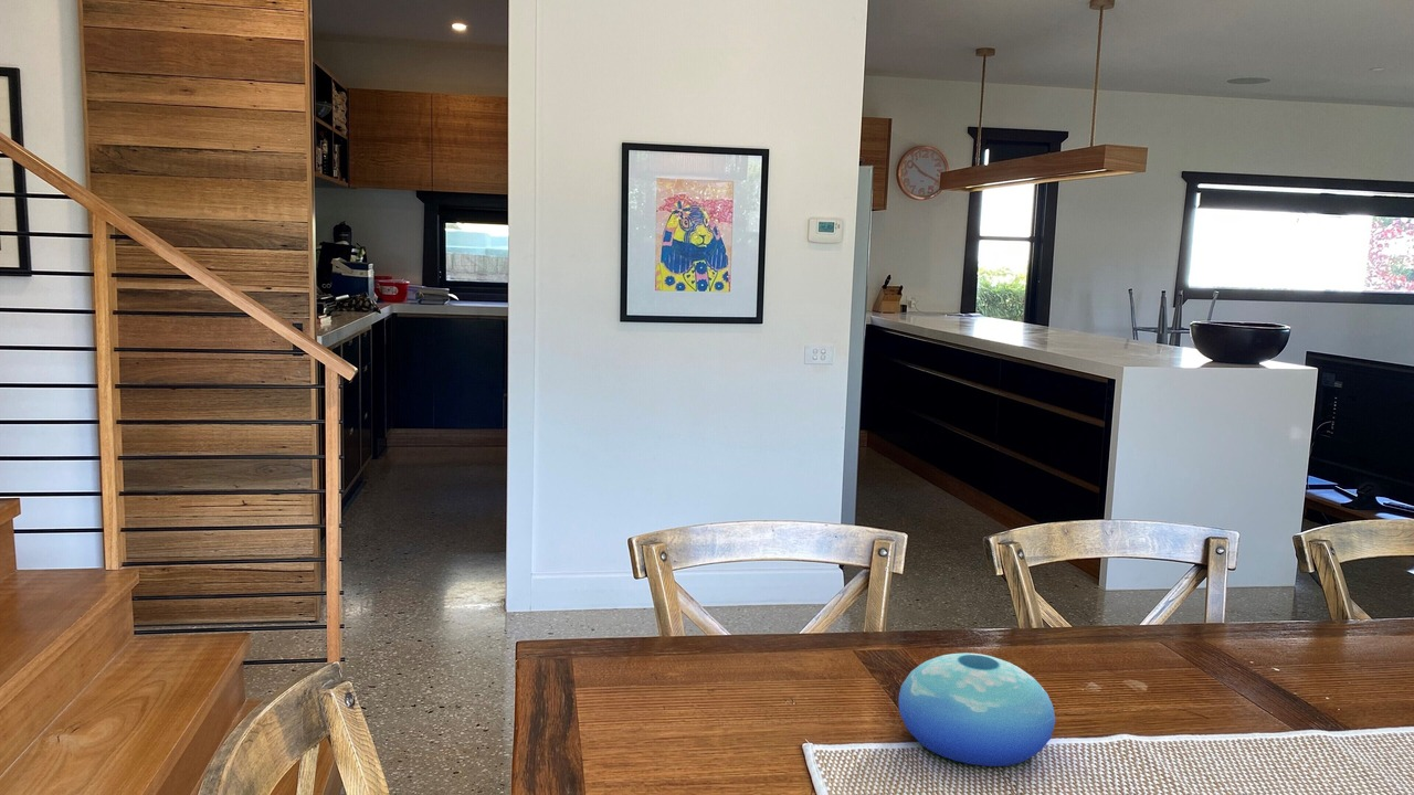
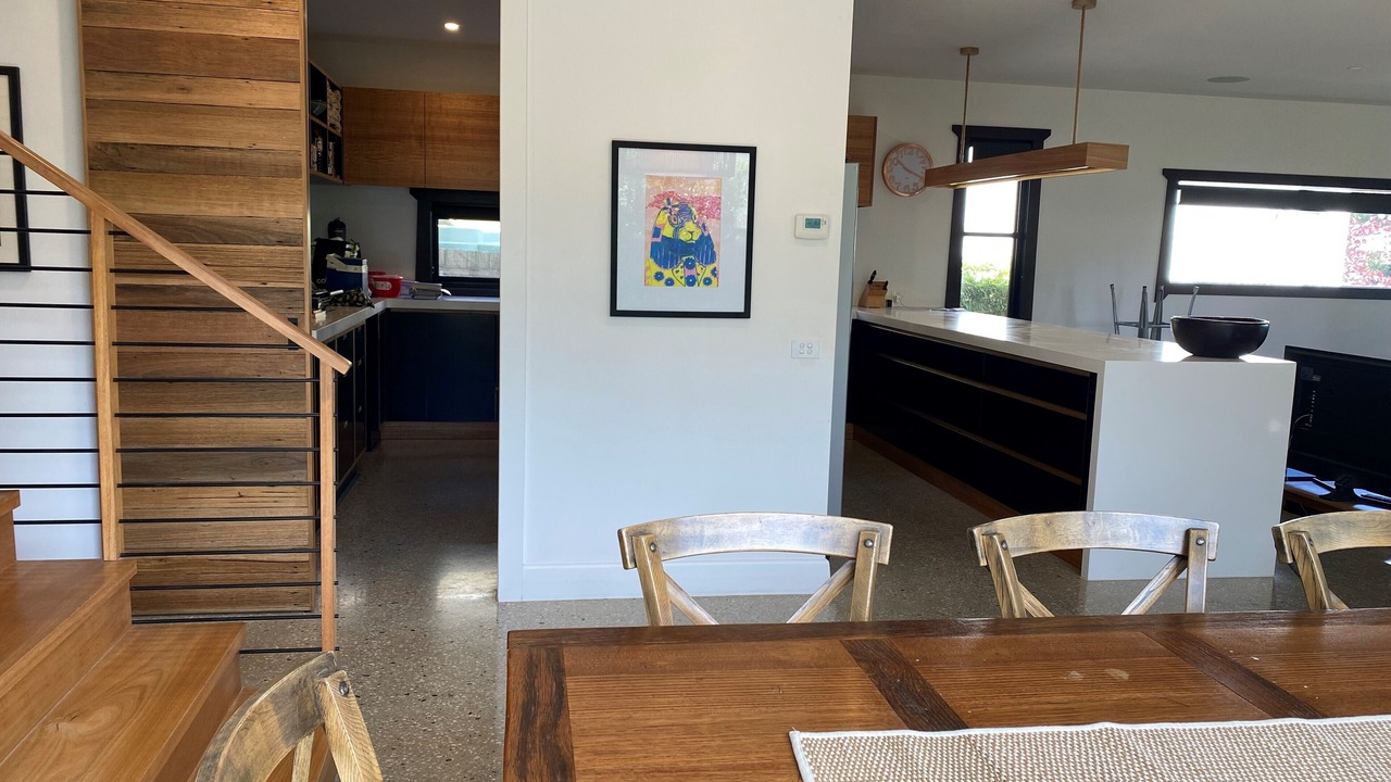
- bowl [897,651,1056,767]
